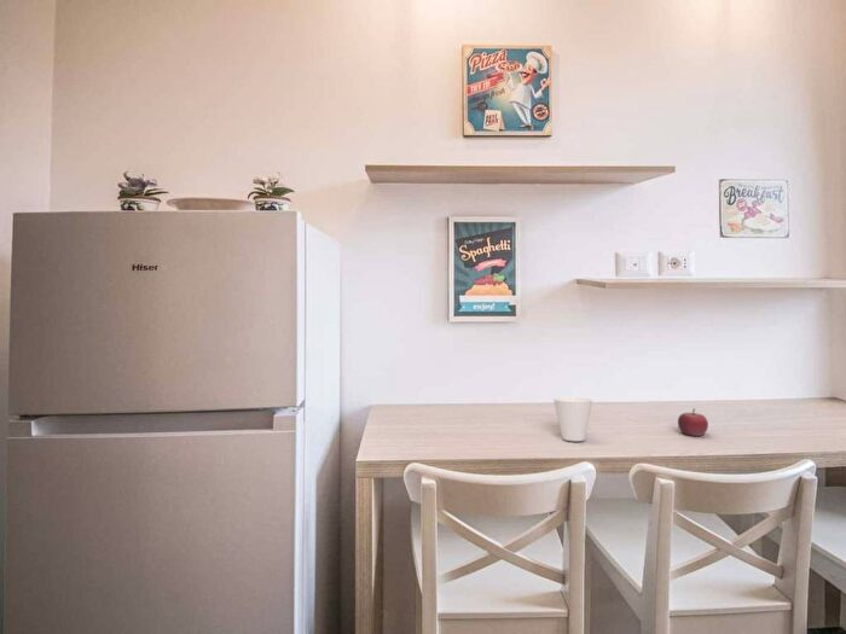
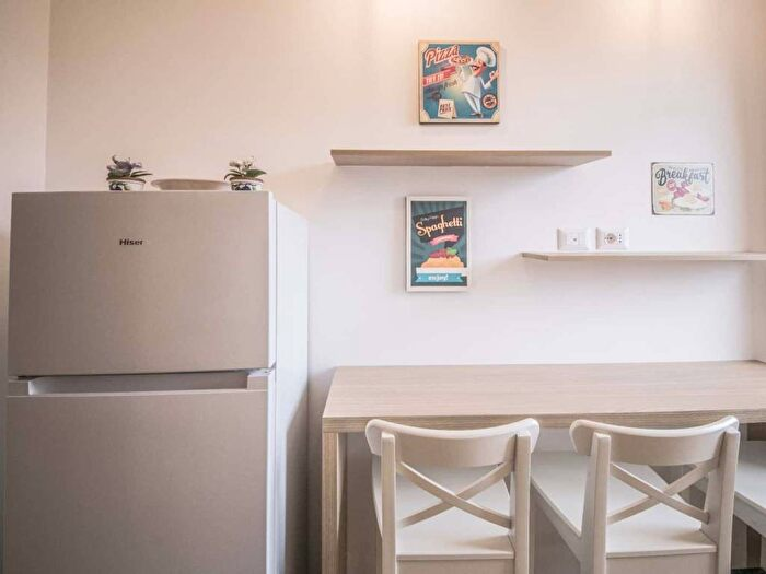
- fruit [677,407,709,437]
- cup [552,396,593,442]
